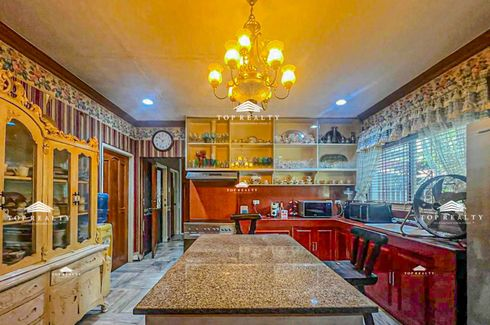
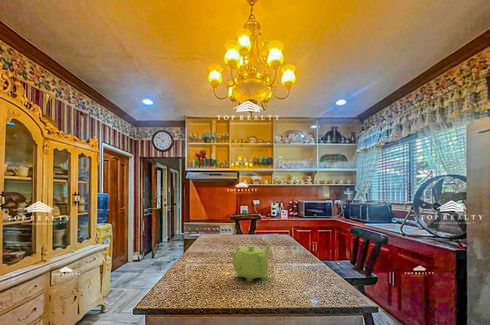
+ teapot [227,243,273,282]
